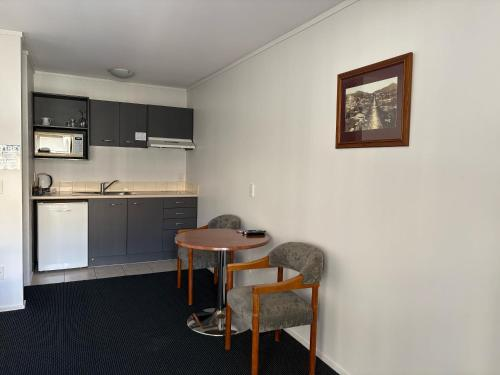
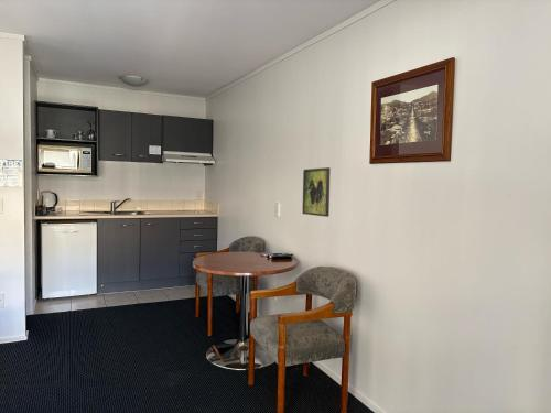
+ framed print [301,166,332,218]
